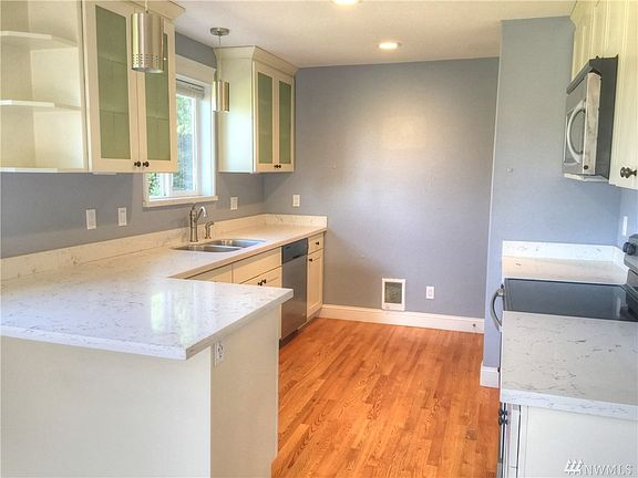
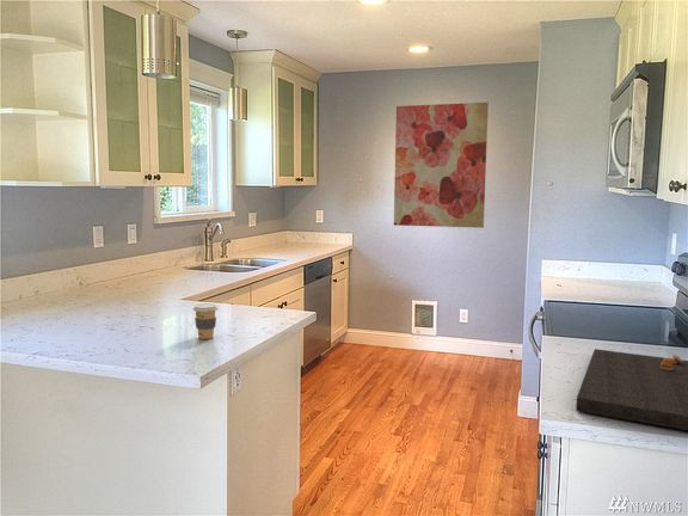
+ cutting board [575,348,688,431]
+ coffee cup [192,302,219,340]
+ wall art [393,102,490,229]
